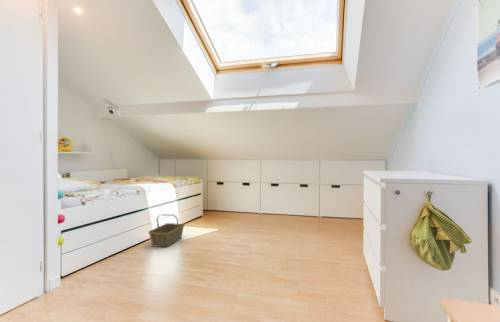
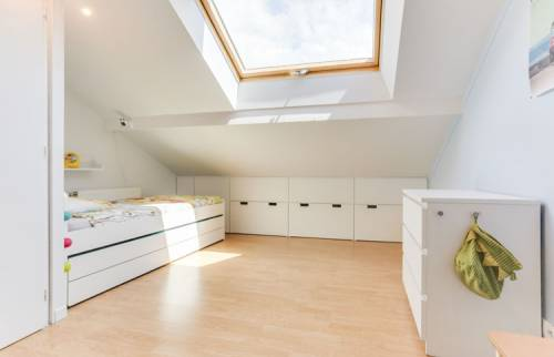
- basket [147,213,186,248]
